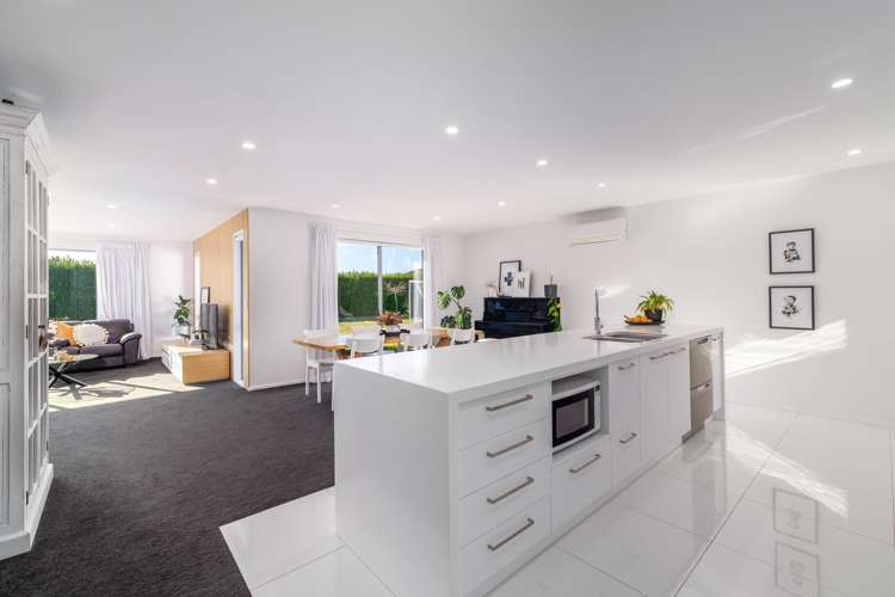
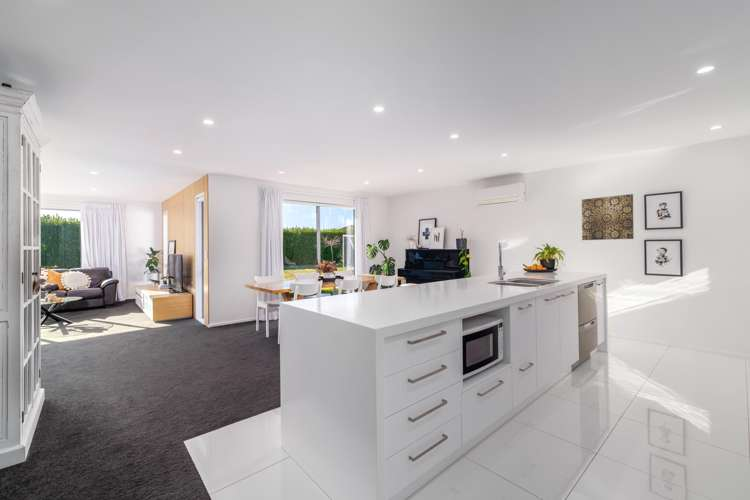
+ wall art [581,193,635,241]
